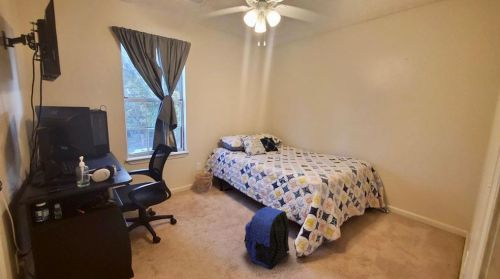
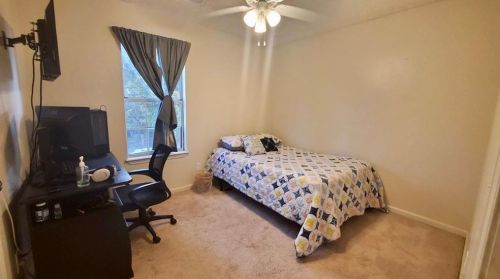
- backpack [243,206,290,271]
